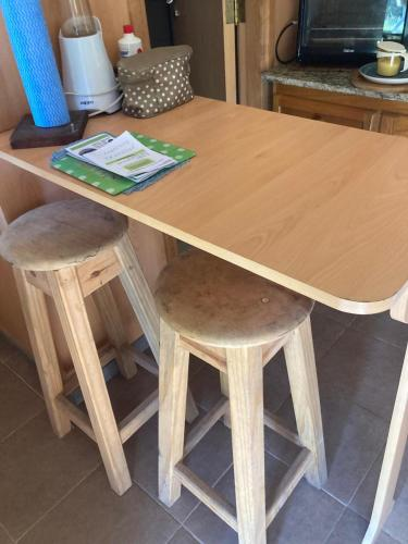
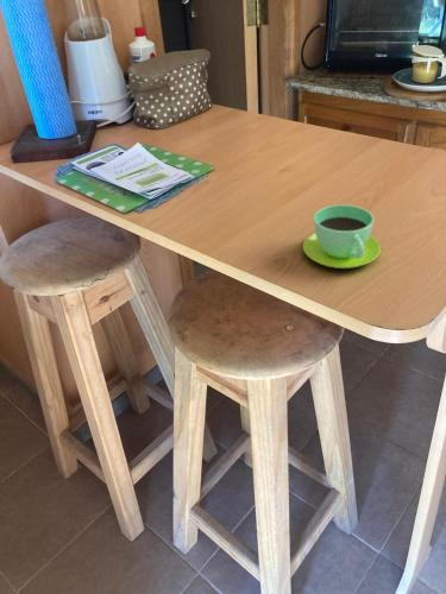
+ cup [302,203,382,270]
